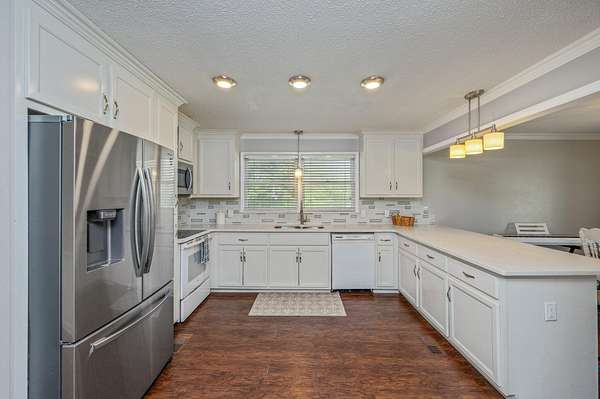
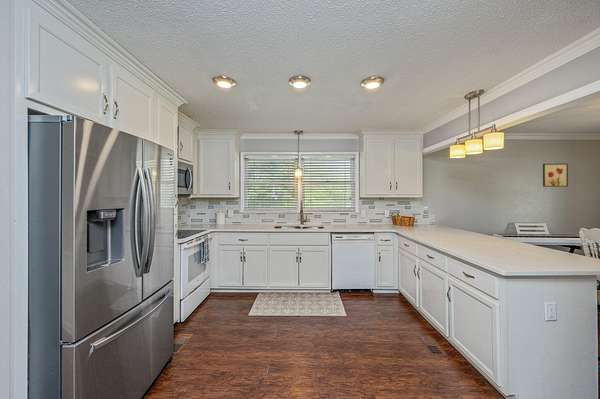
+ wall art [542,163,569,188]
